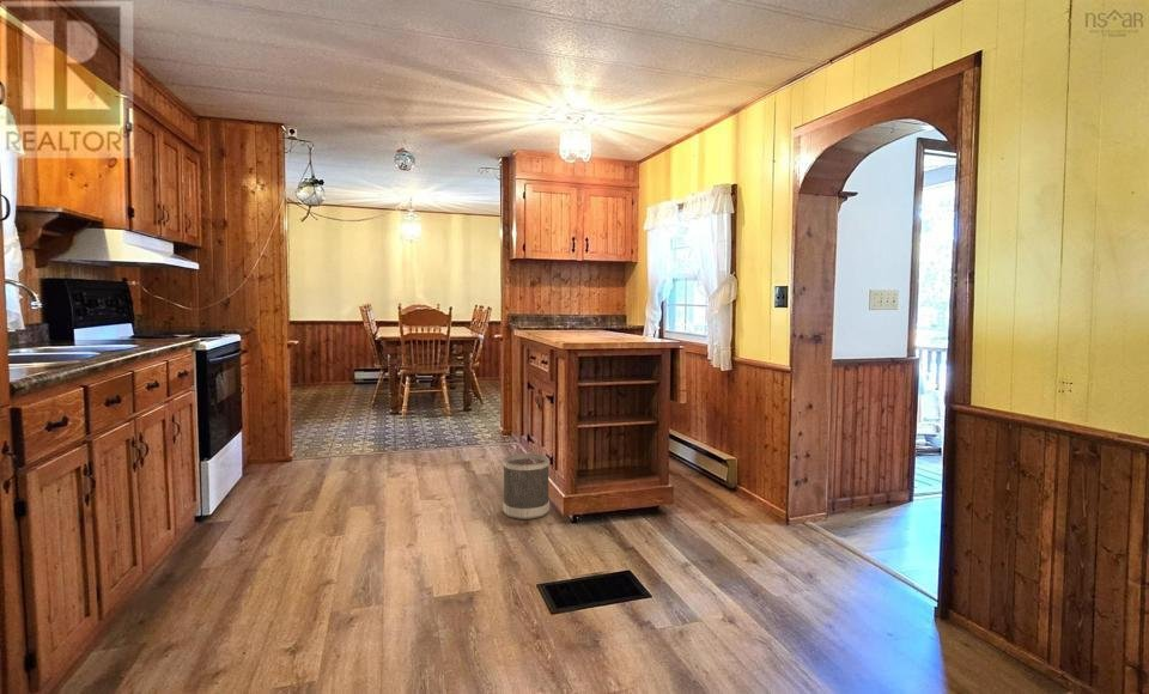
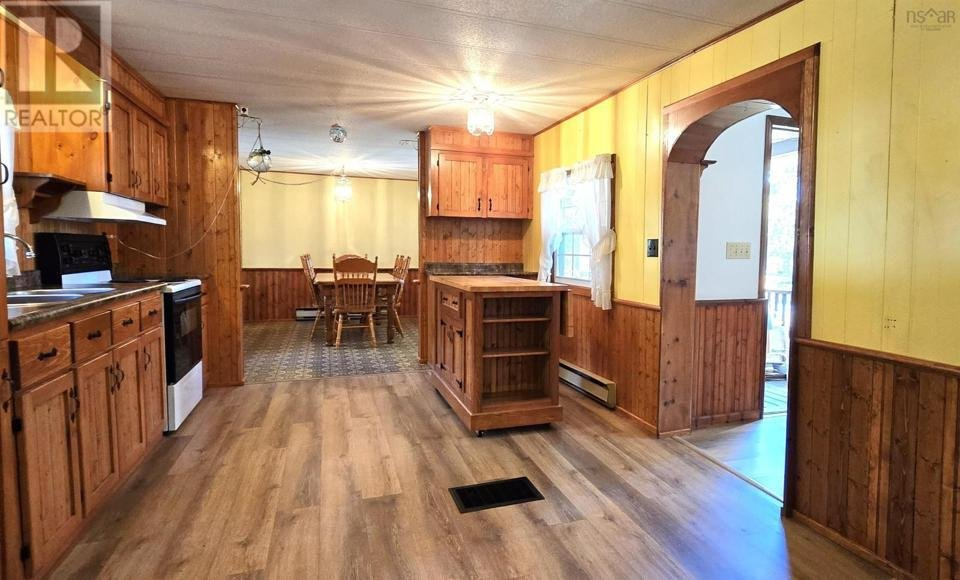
- wastebasket [501,452,551,520]
